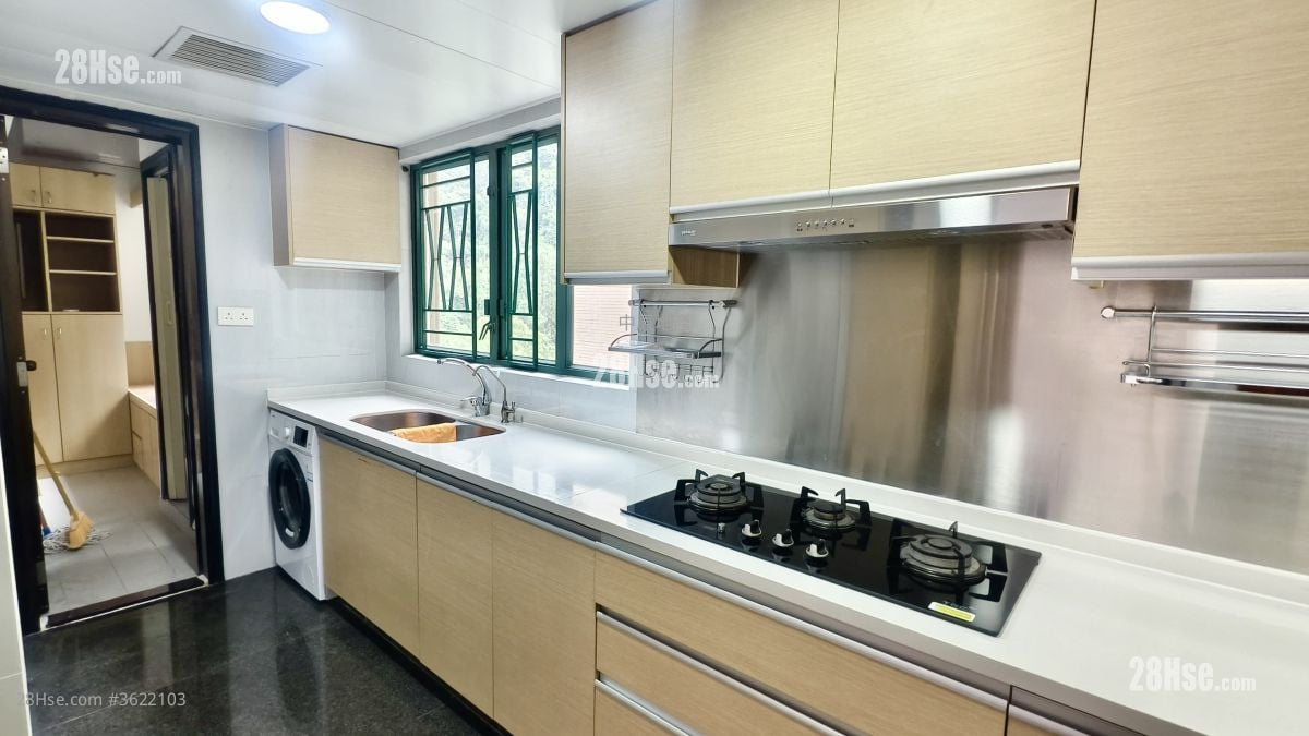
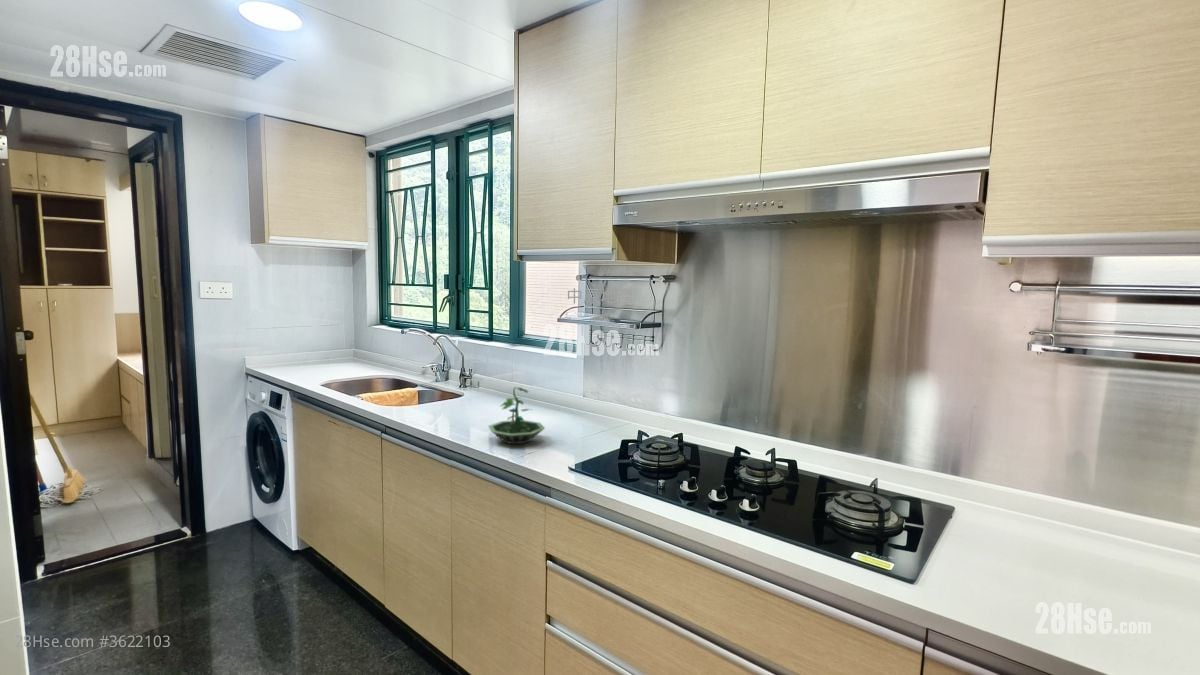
+ terrarium [488,386,546,445]
